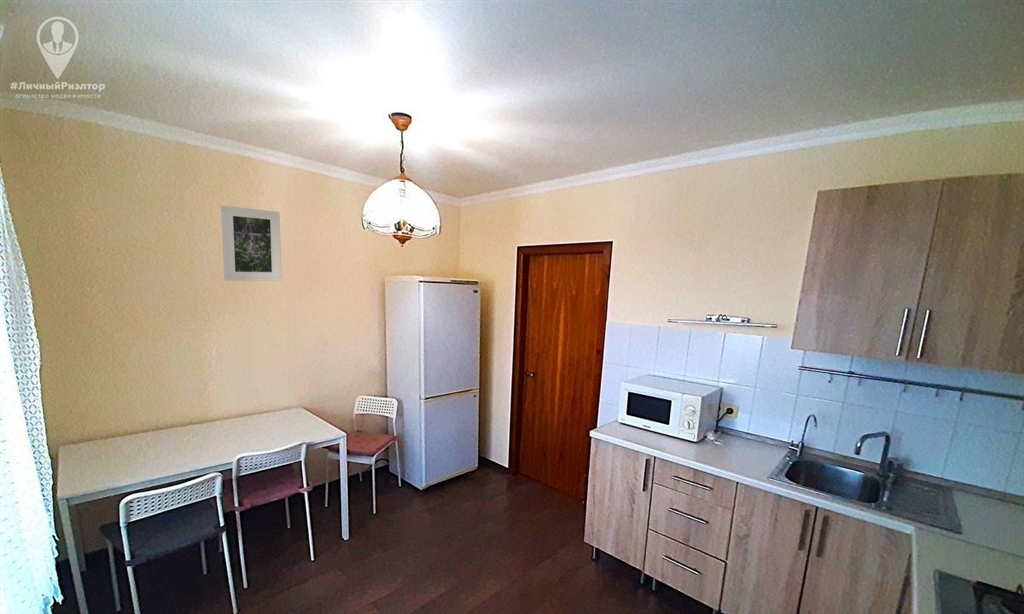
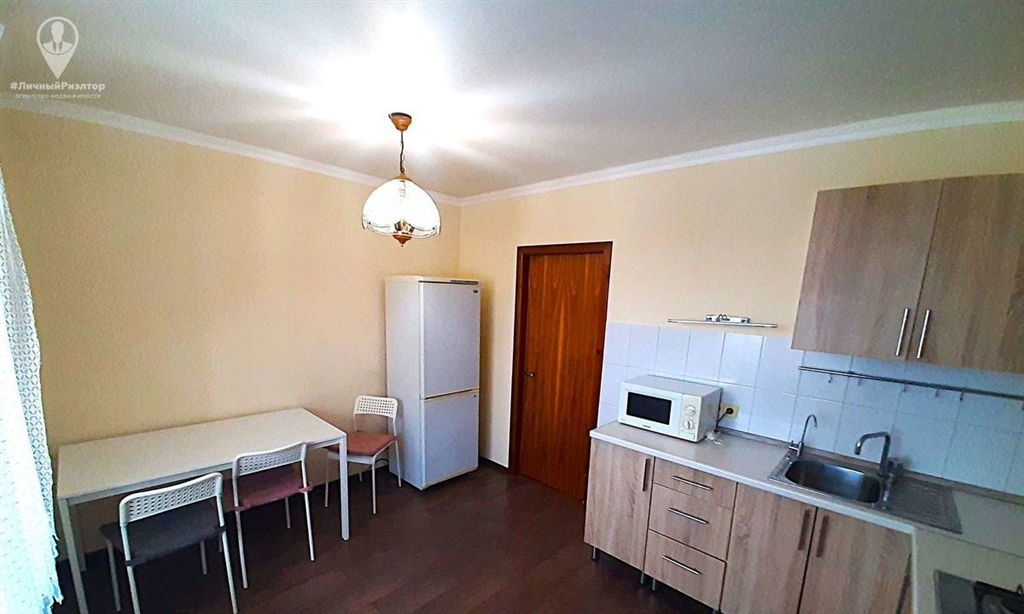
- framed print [220,205,283,282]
